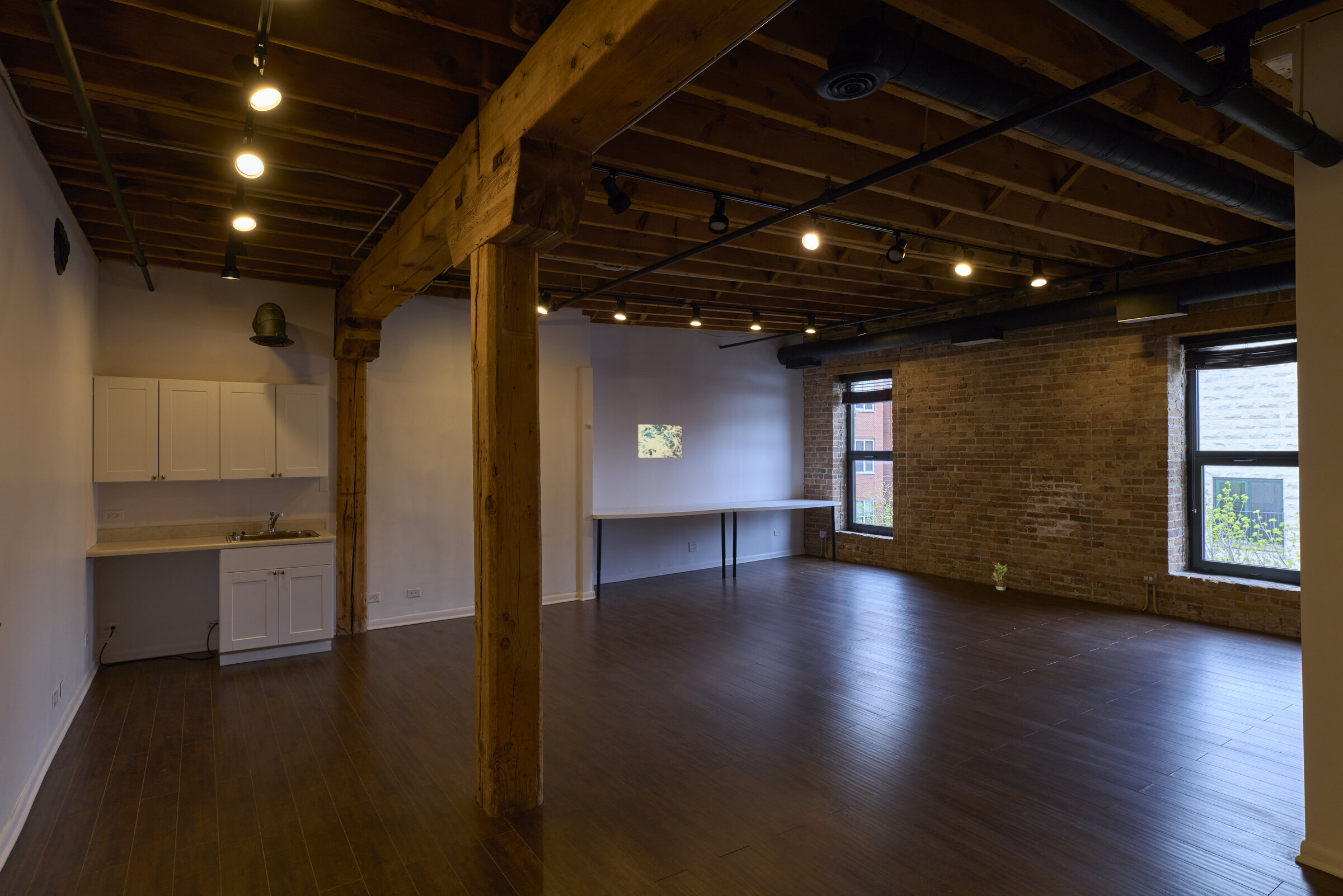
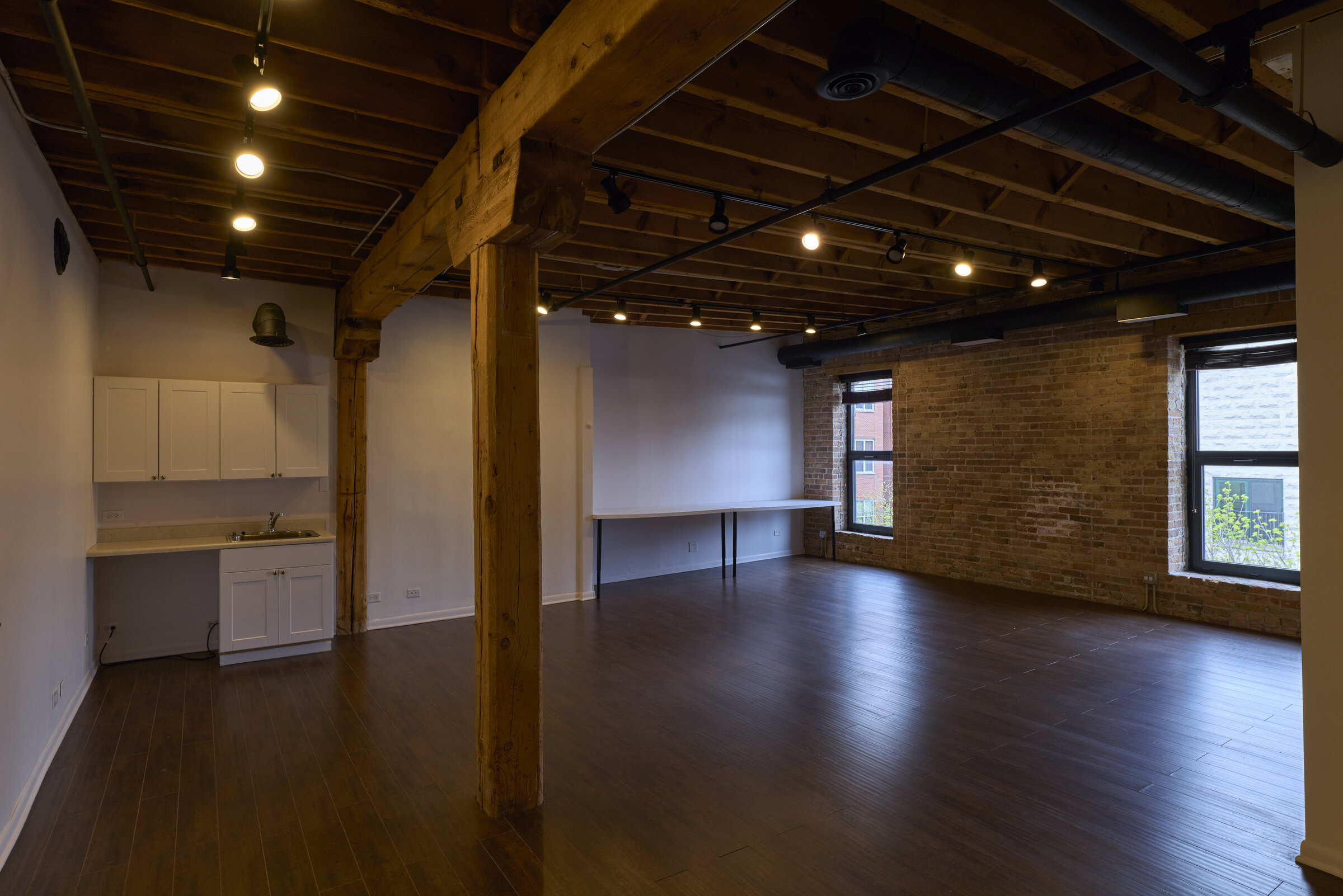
- potted plant [991,562,1008,591]
- wall art [637,424,683,458]
